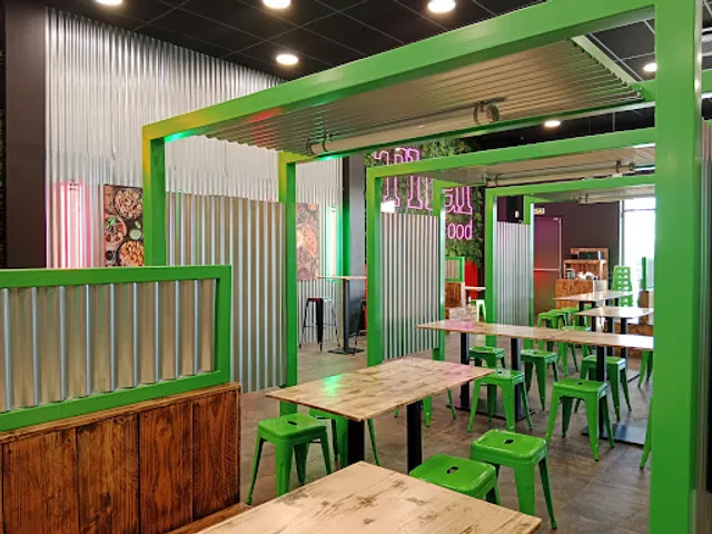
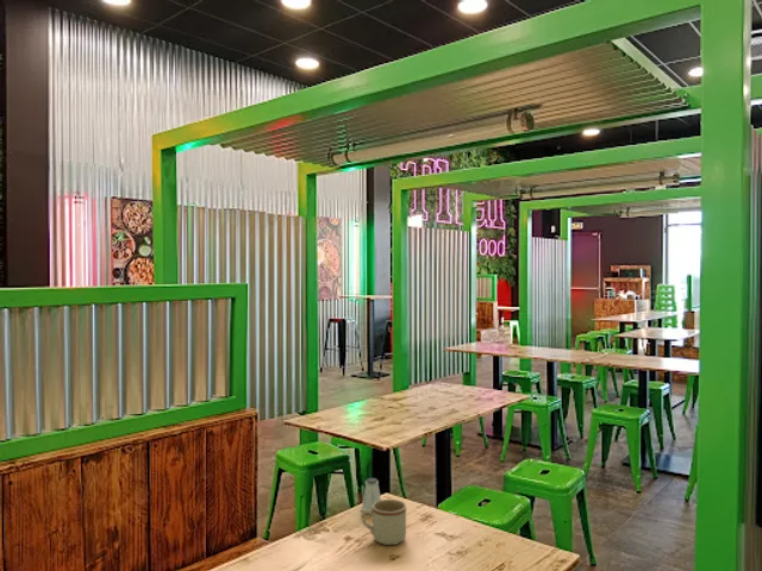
+ saltshaker [360,477,382,513]
+ mug [360,498,407,546]
